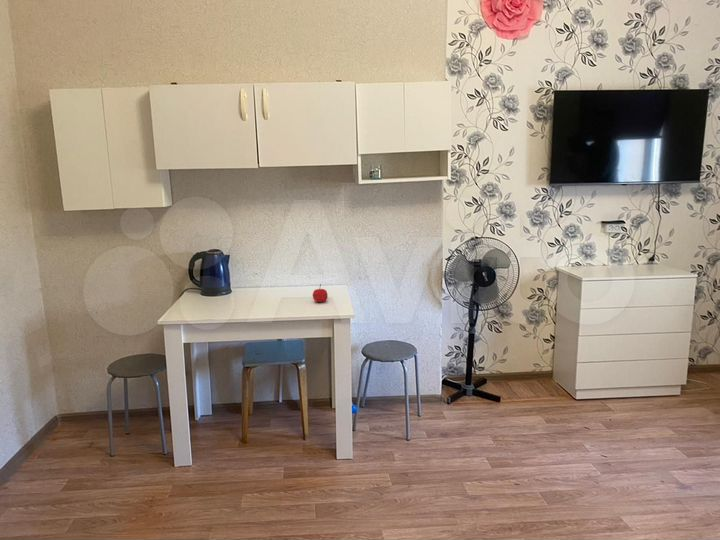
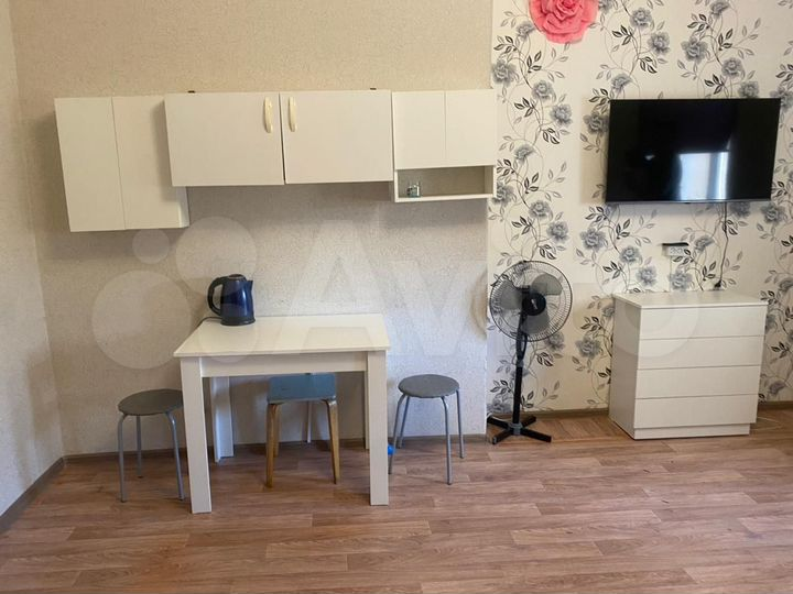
- fruit [311,283,329,303]
